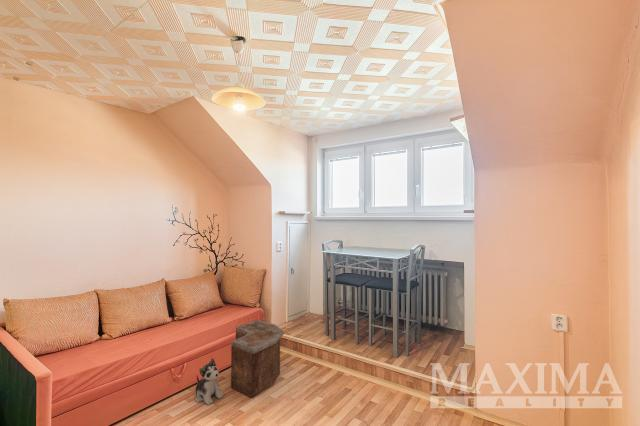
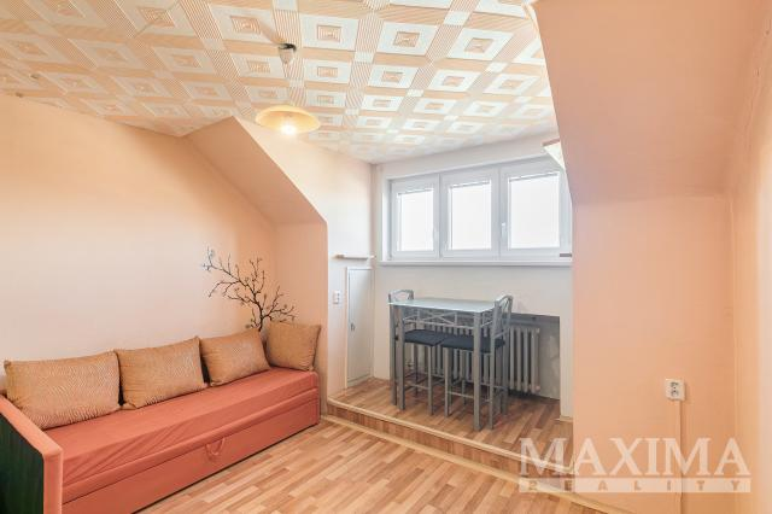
- plush toy [194,357,224,406]
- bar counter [230,319,285,399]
